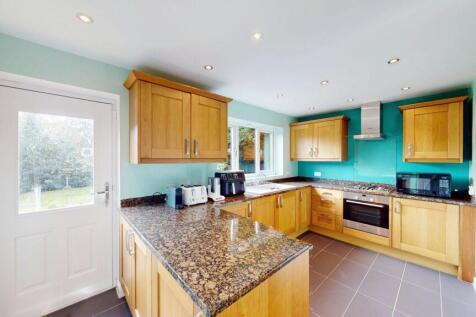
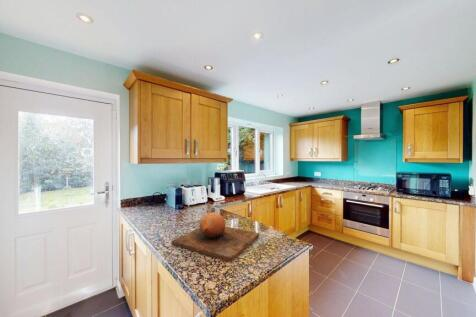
+ chopping board [170,211,260,263]
